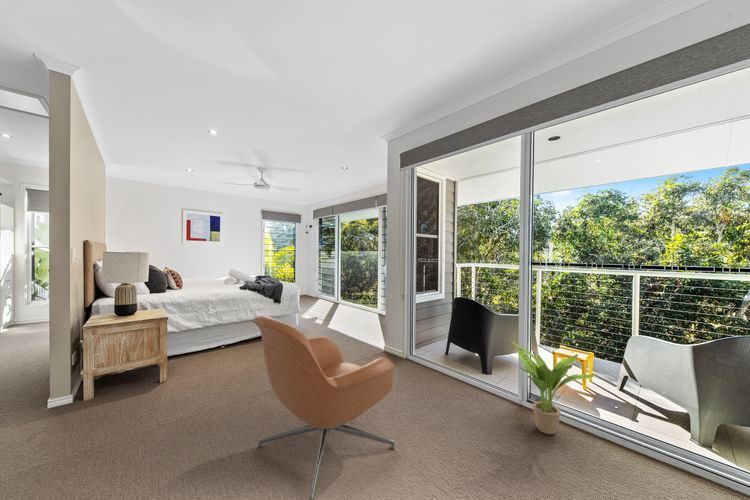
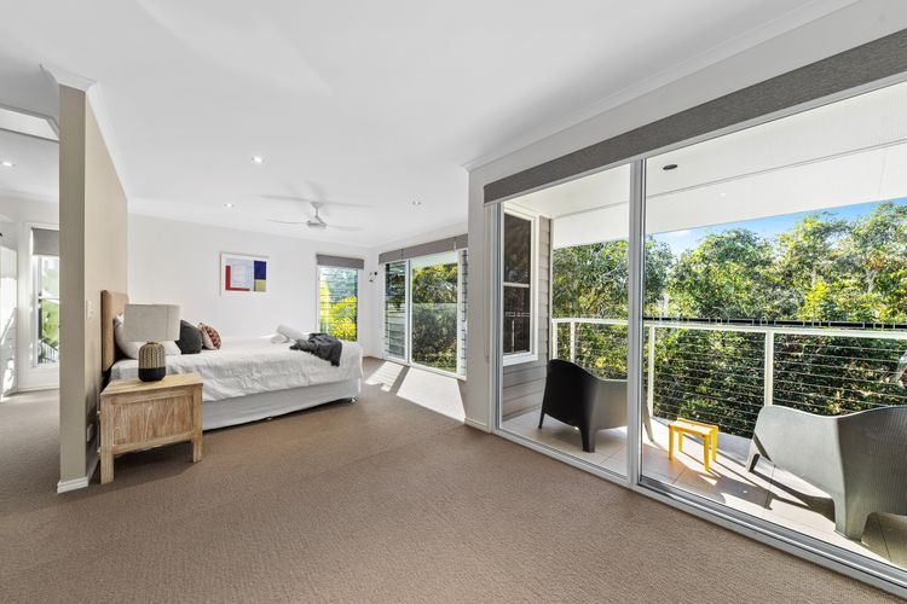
- armchair [251,315,396,500]
- potted plant [510,339,598,435]
